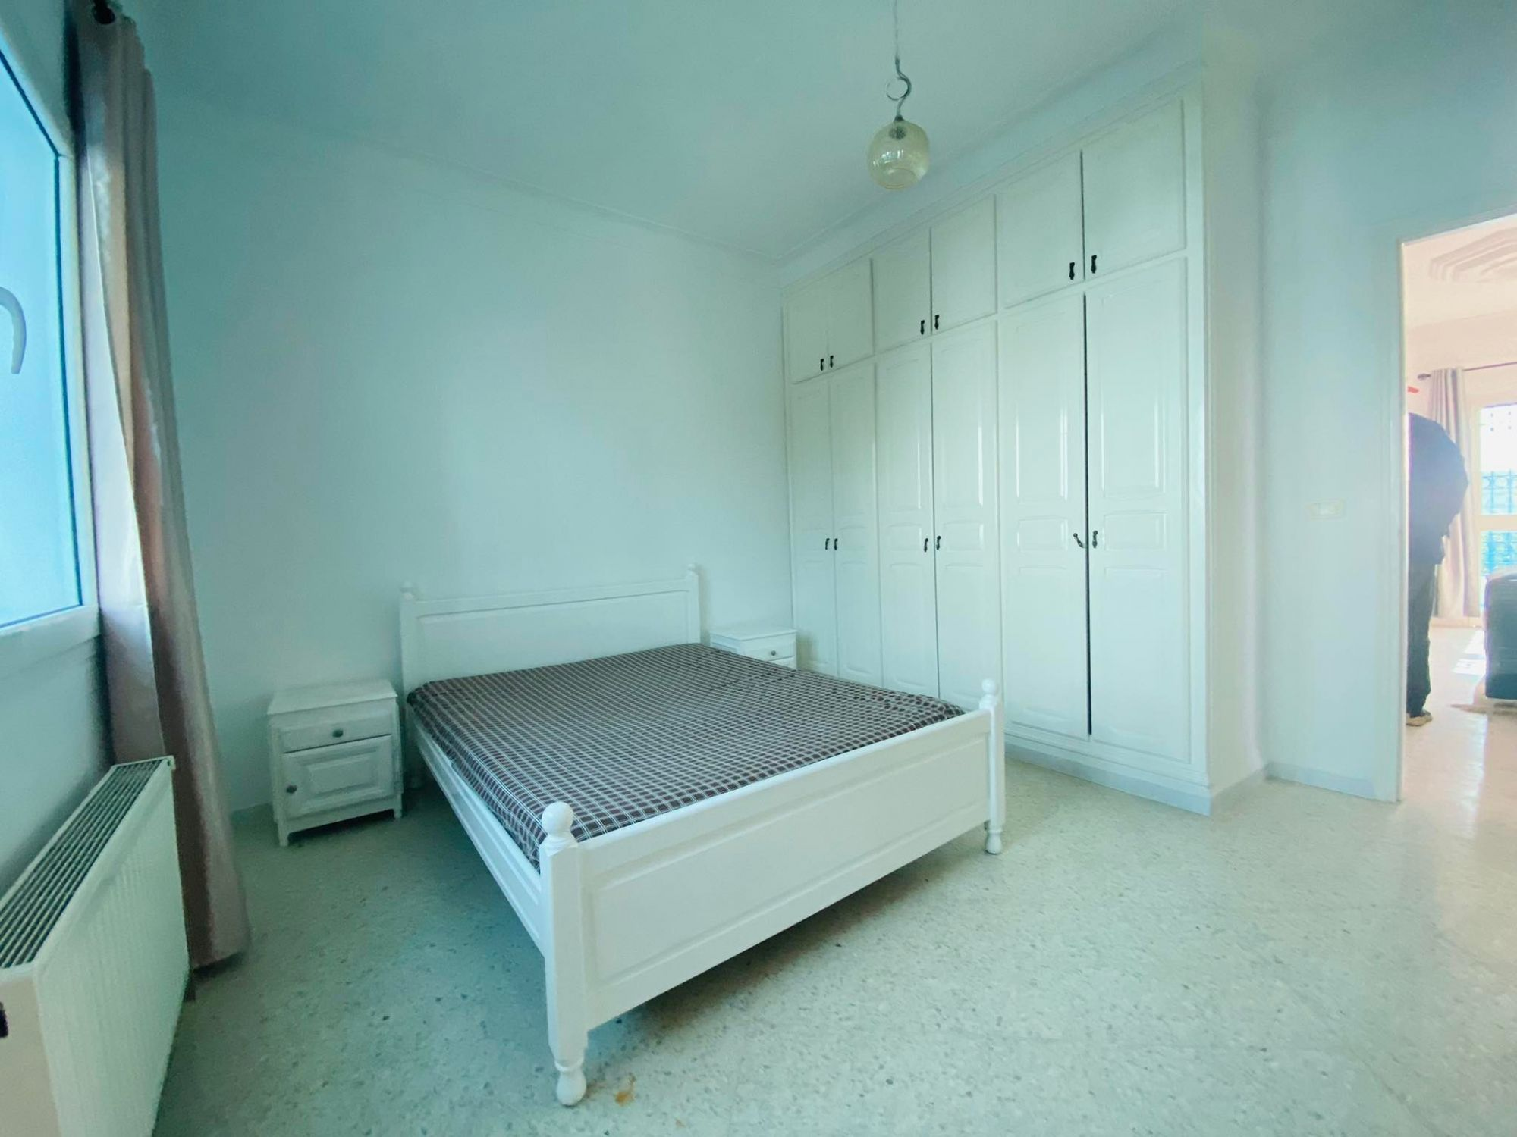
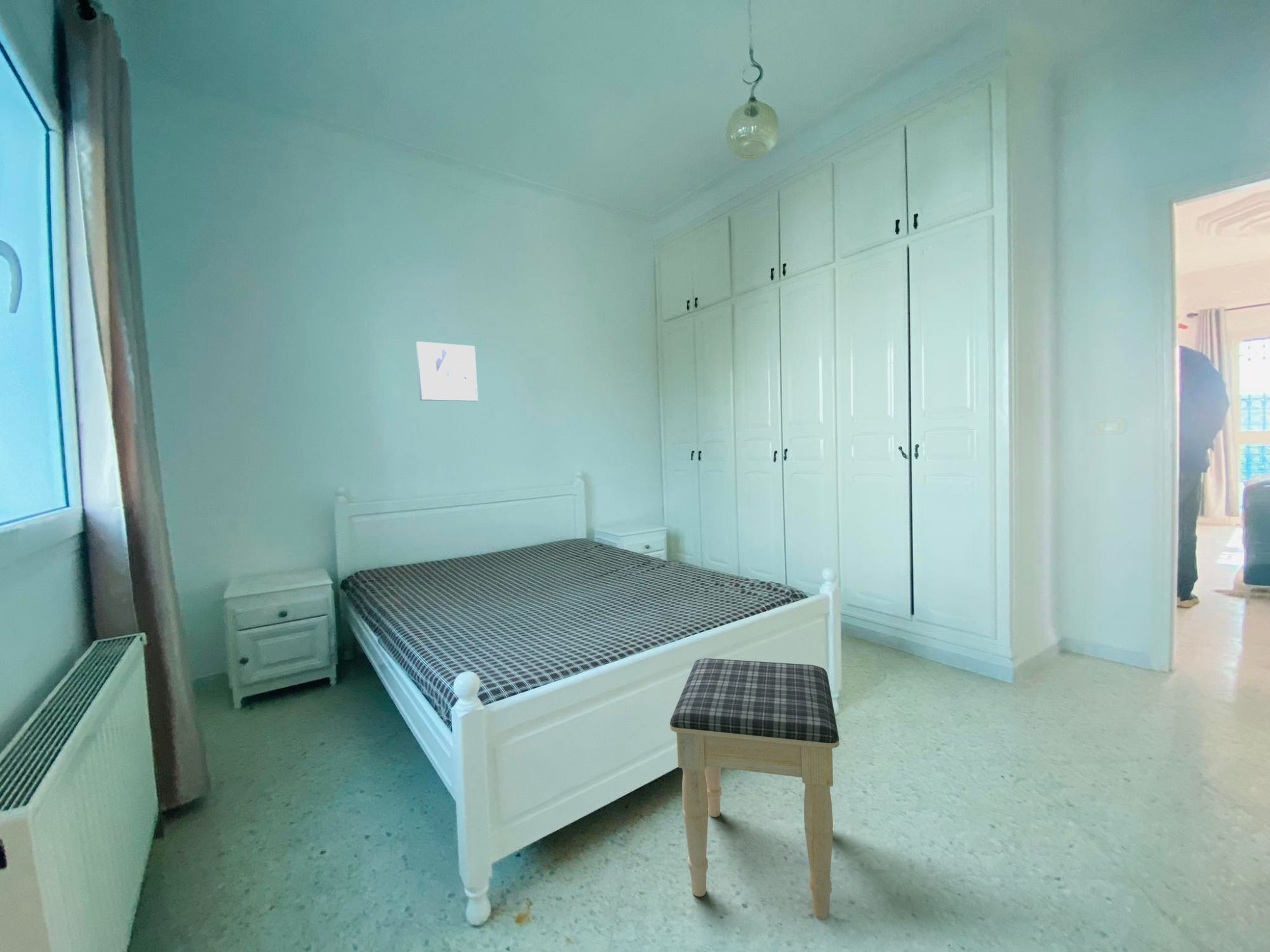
+ footstool [669,658,840,920]
+ wall art [416,341,479,402]
